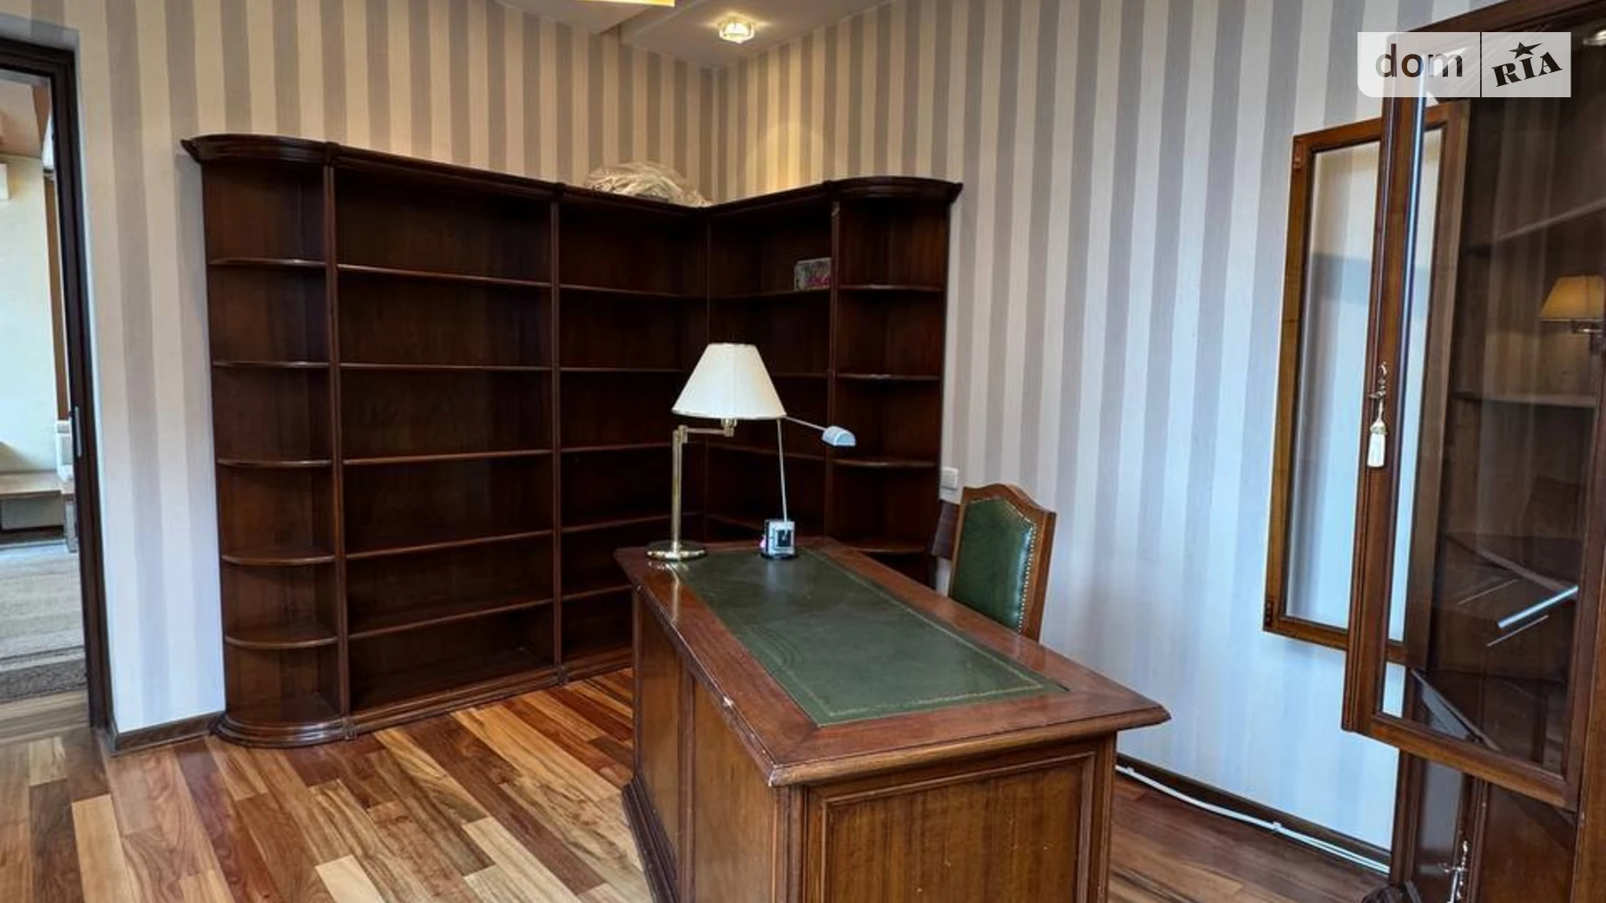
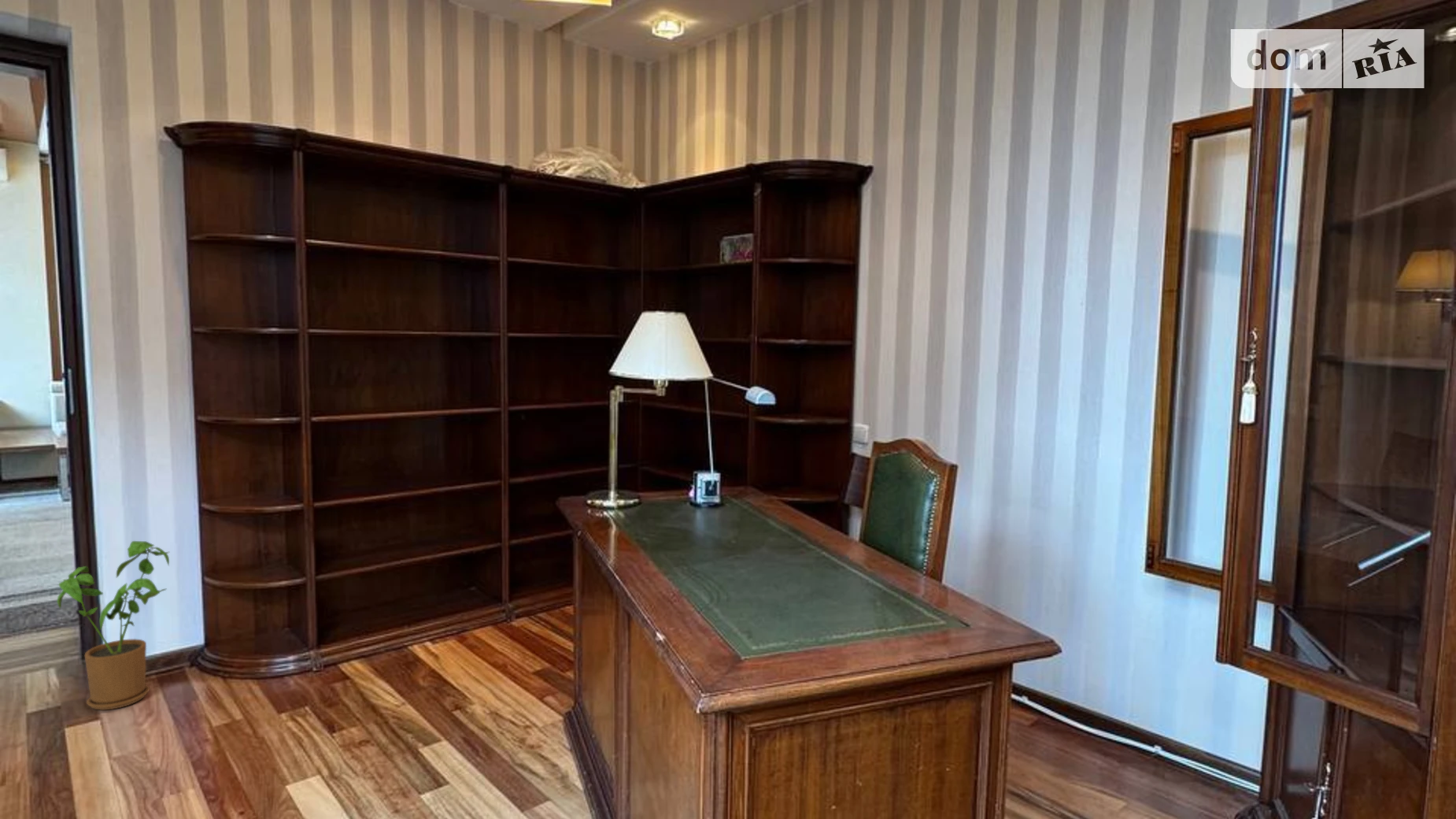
+ house plant [57,540,170,711]
